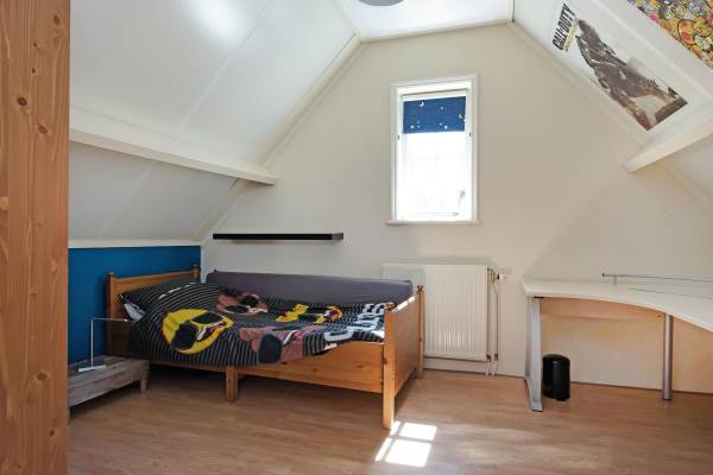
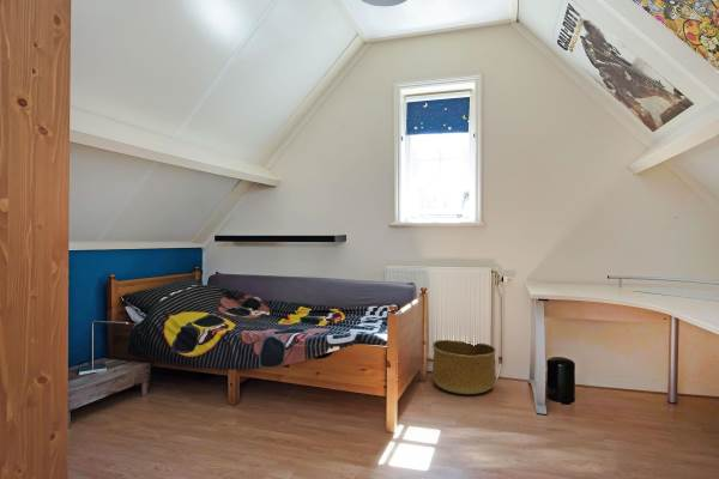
+ basket [431,339,497,395]
